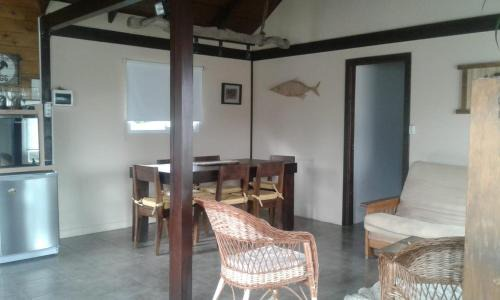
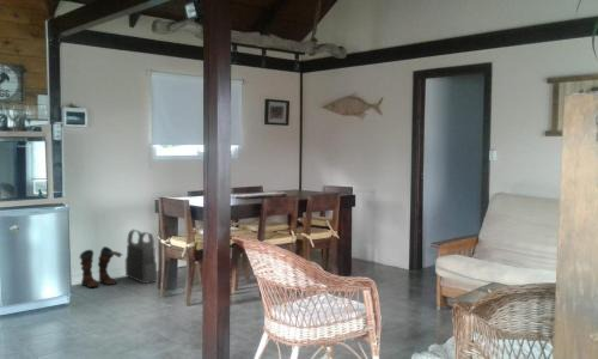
+ boots [79,245,123,288]
+ body armor vest [124,229,158,285]
